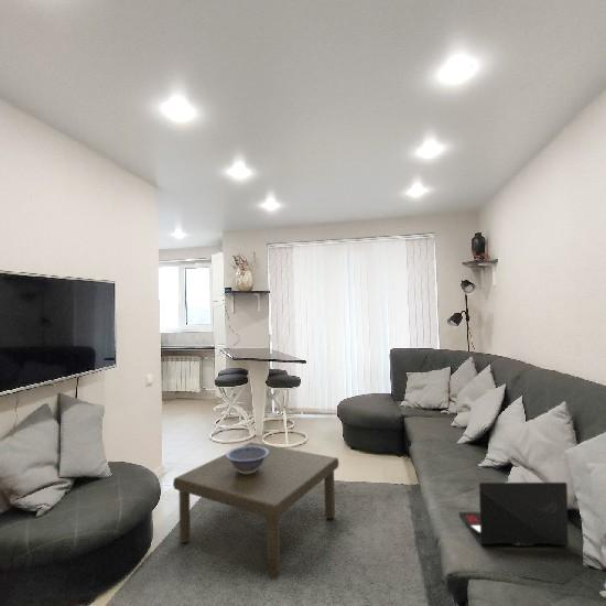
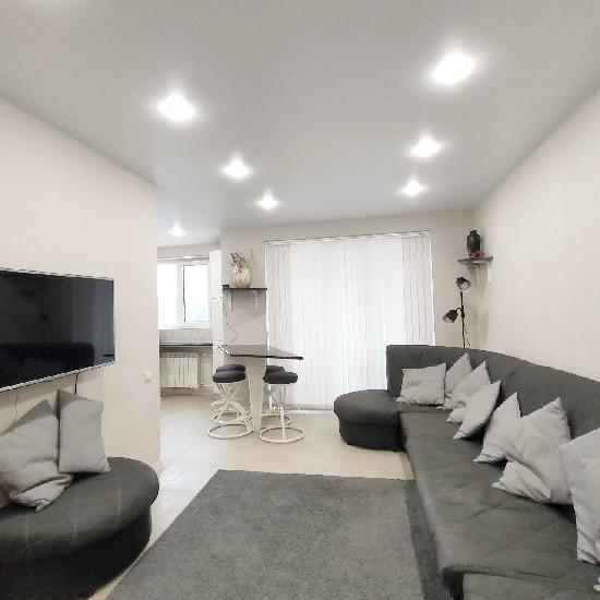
- laptop [458,481,570,547]
- coffee table [172,441,340,580]
- decorative bowl [225,445,269,474]
